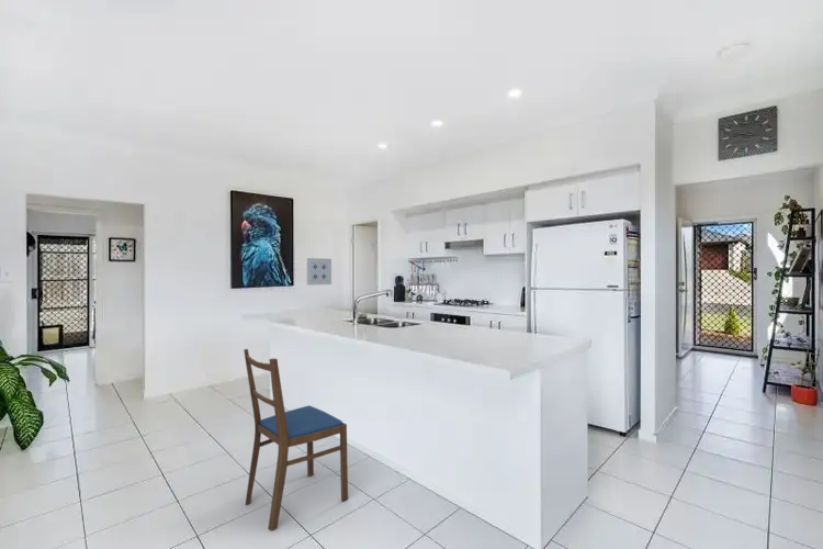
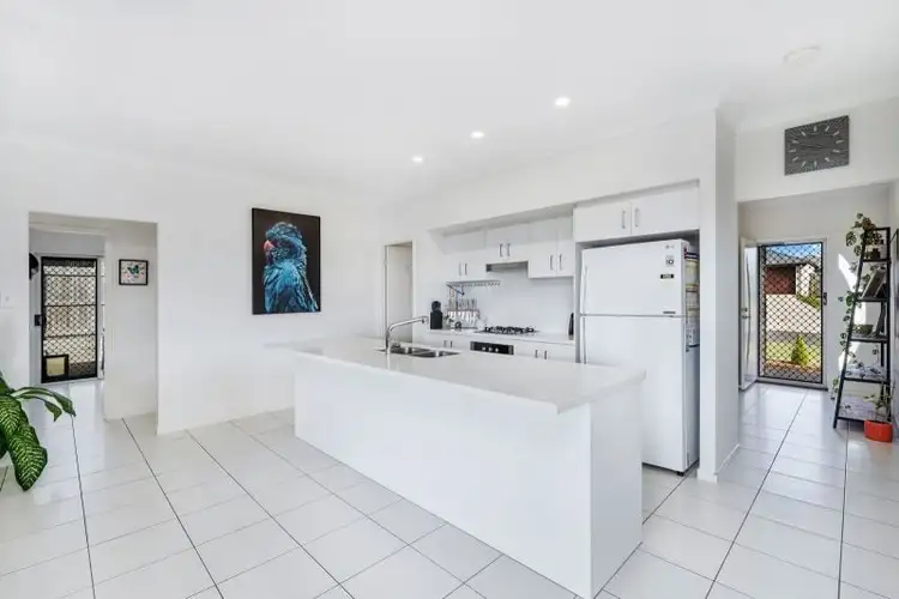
- wall art [306,257,332,287]
- dining chair [243,348,349,531]
